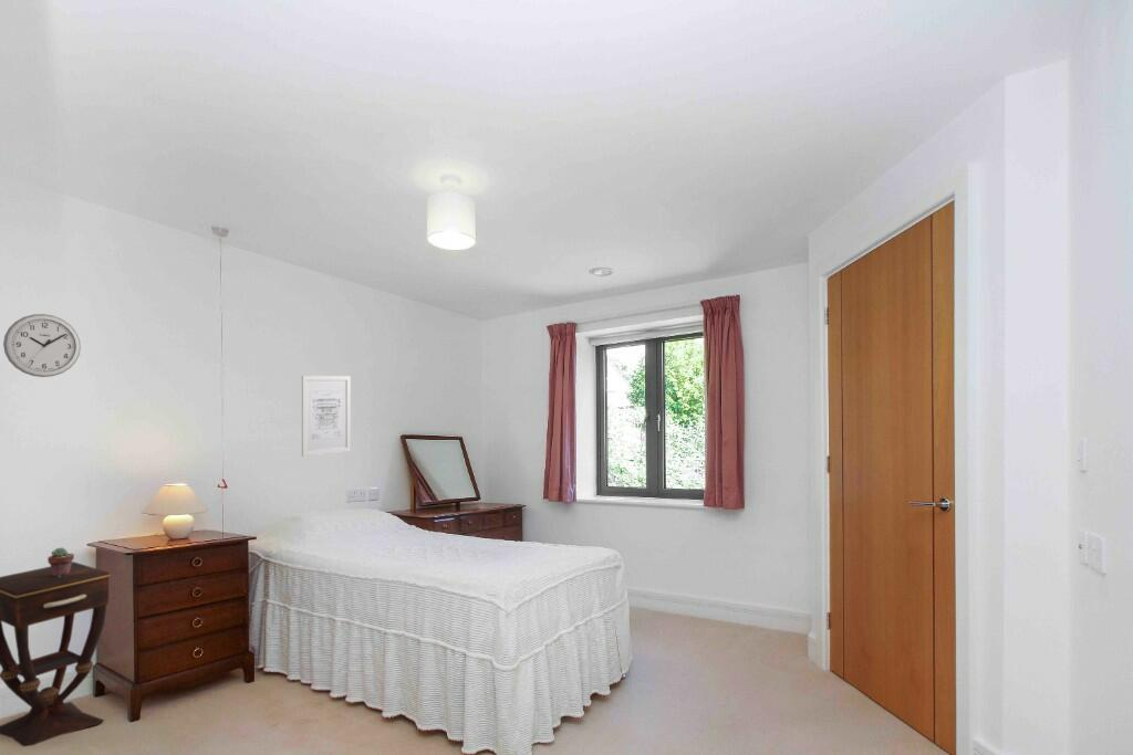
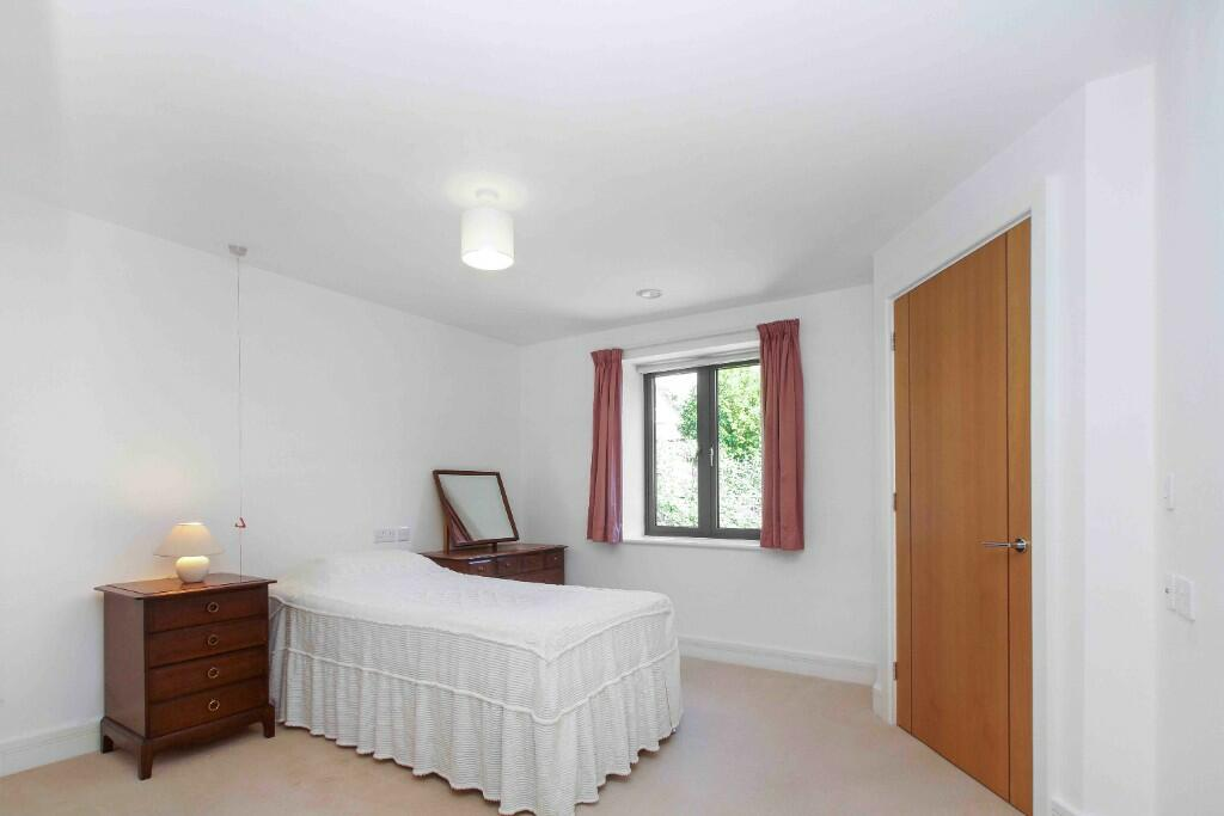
- wall art [301,375,352,458]
- wall clock [2,313,82,378]
- potted succulent [46,546,75,577]
- side table [0,560,112,747]
